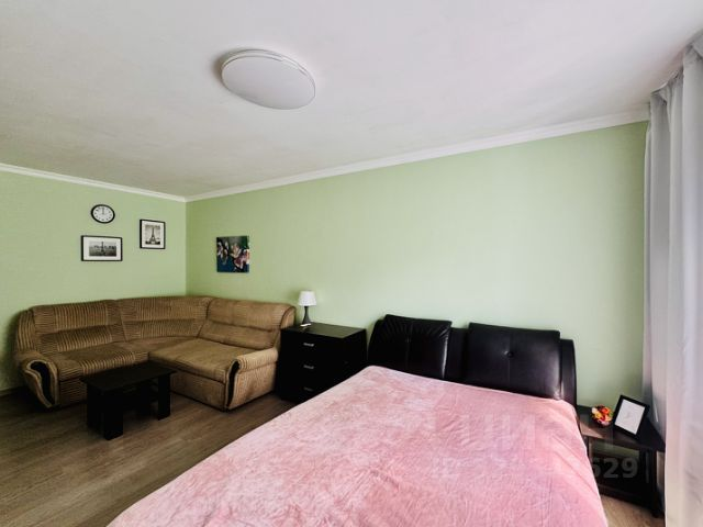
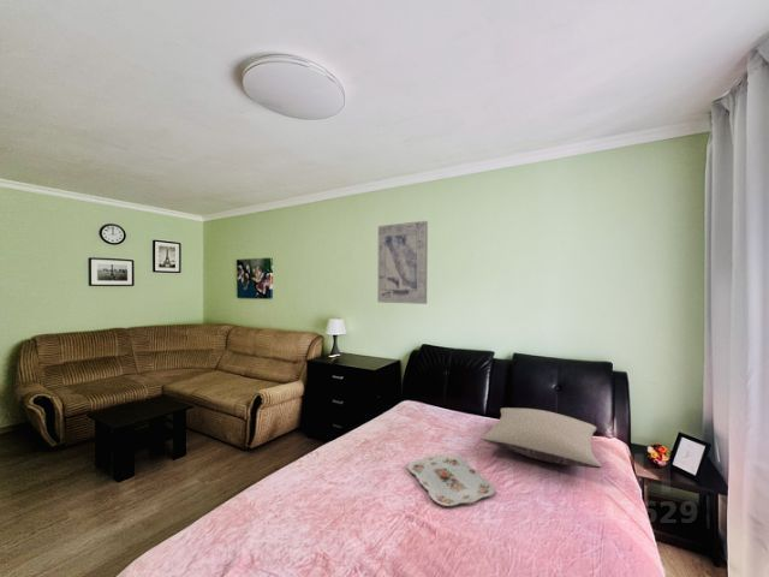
+ wall art [376,220,429,305]
+ pillow [481,406,602,469]
+ serving tray [406,453,496,507]
